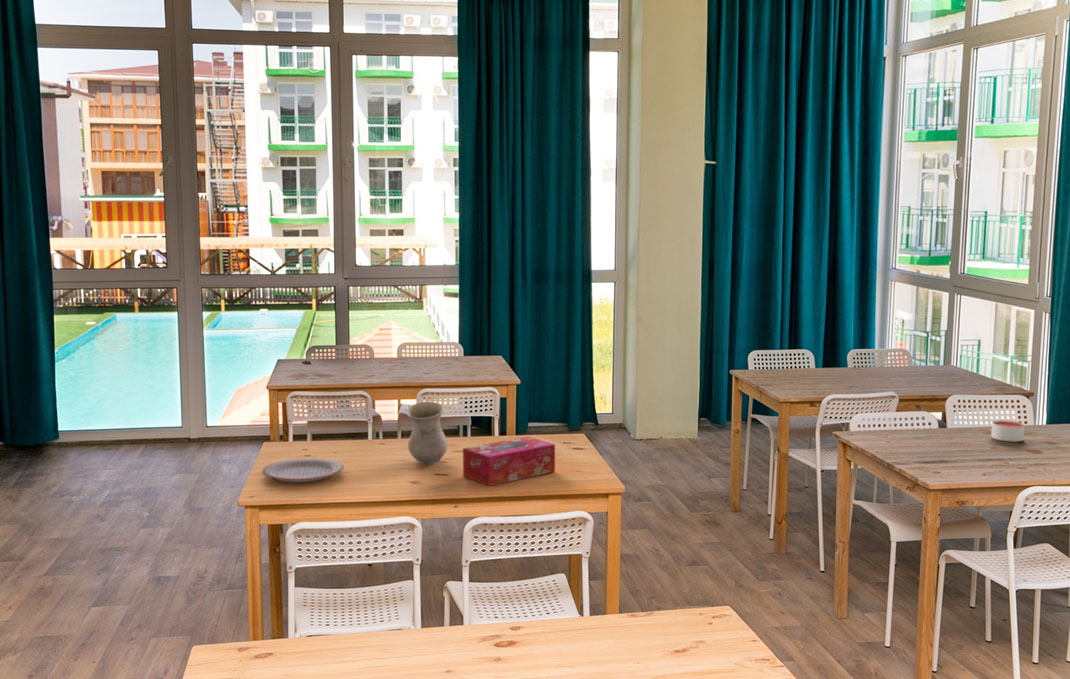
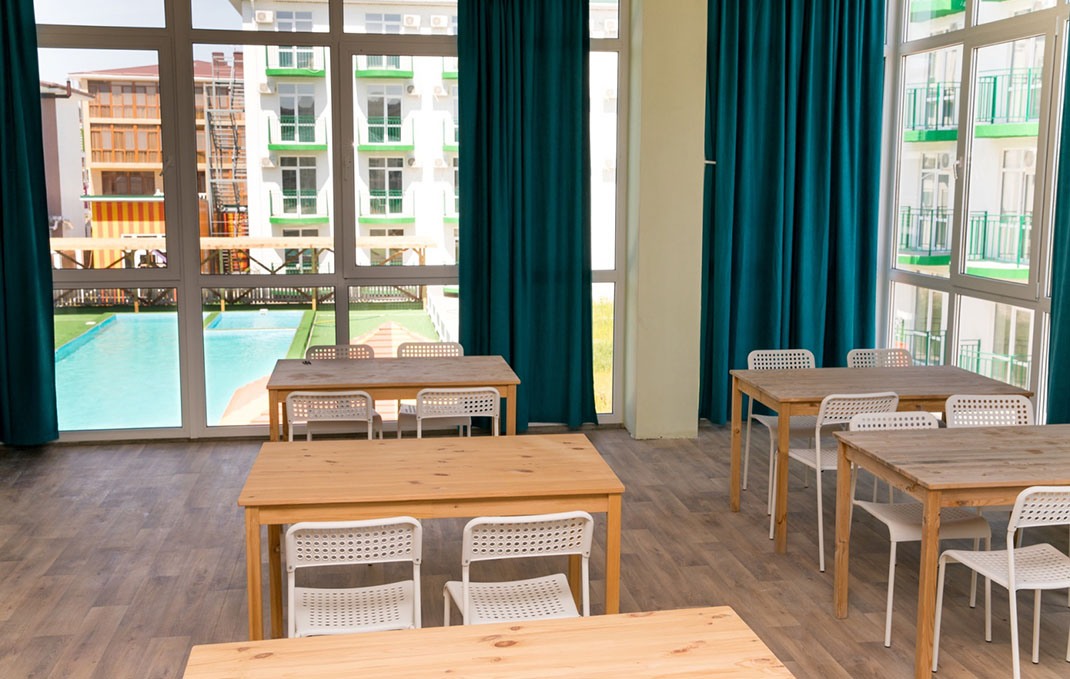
- candle [990,419,1026,443]
- plate [261,457,345,483]
- vase [405,400,448,465]
- tissue box [462,436,556,487]
